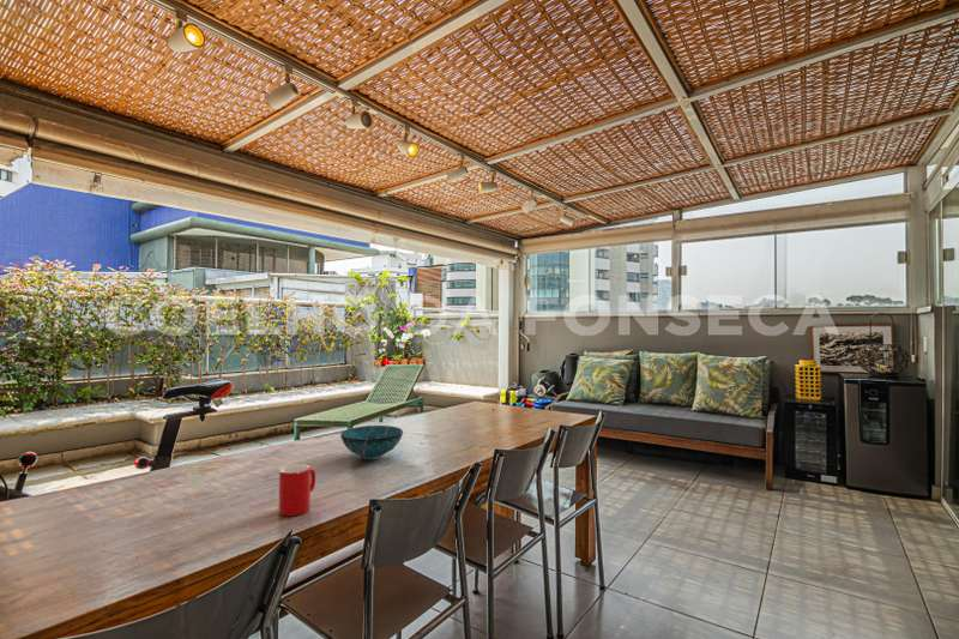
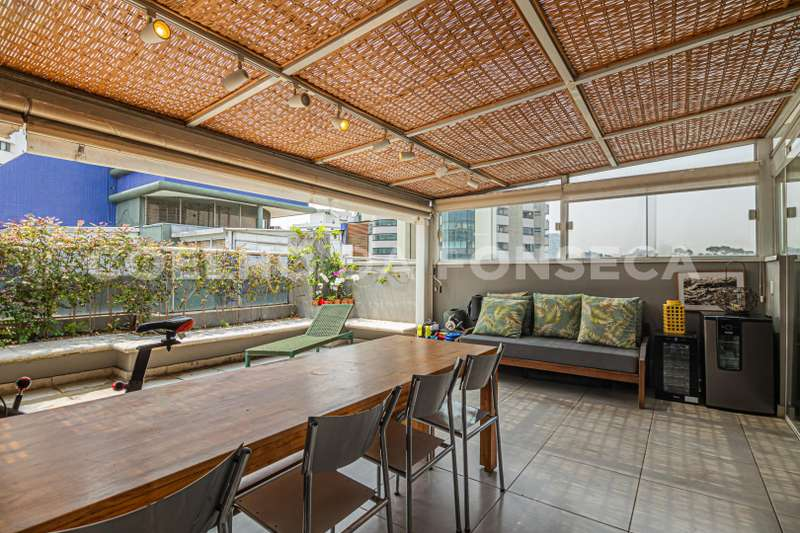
- decorative bowl [339,424,404,460]
- cup [278,463,316,518]
